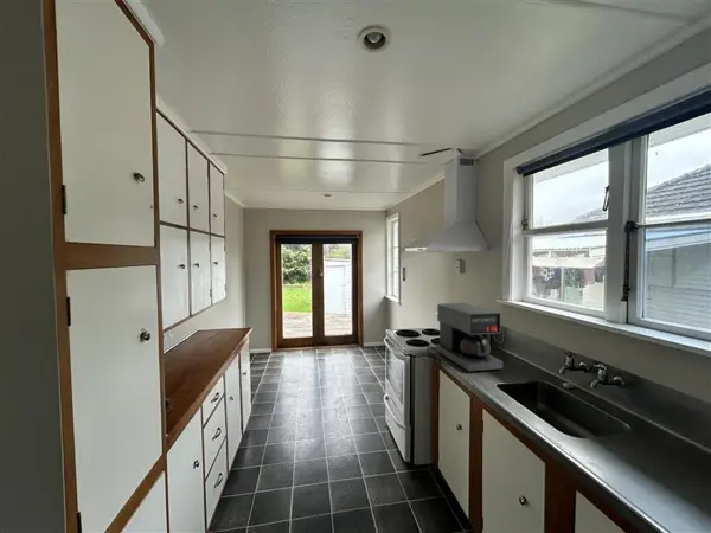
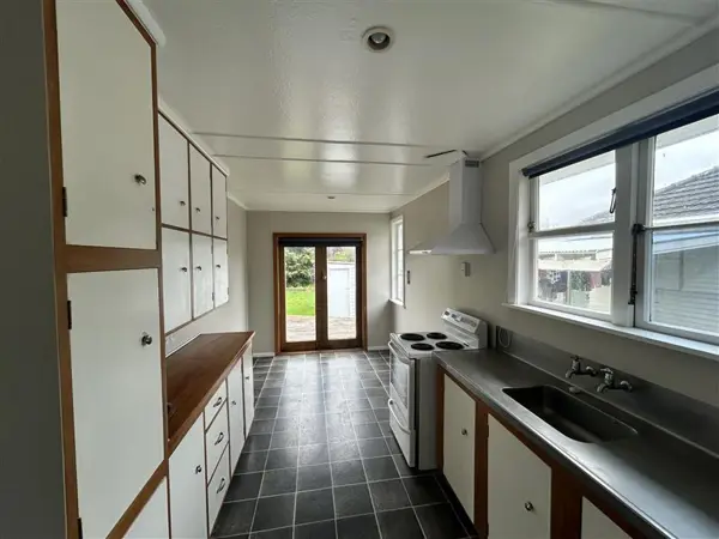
- coffee maker [435,302,504,373]
